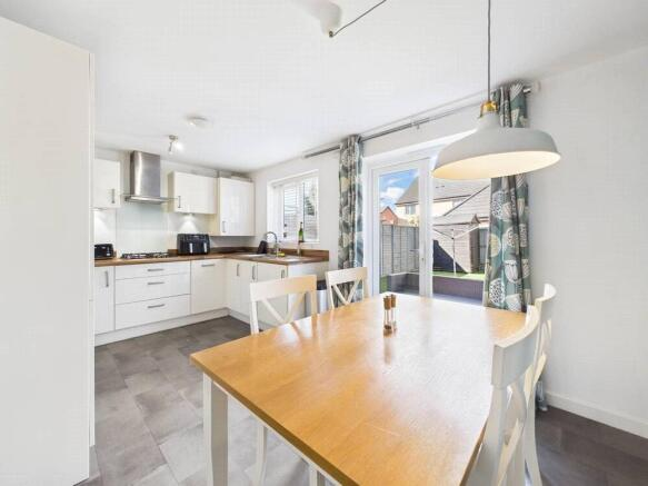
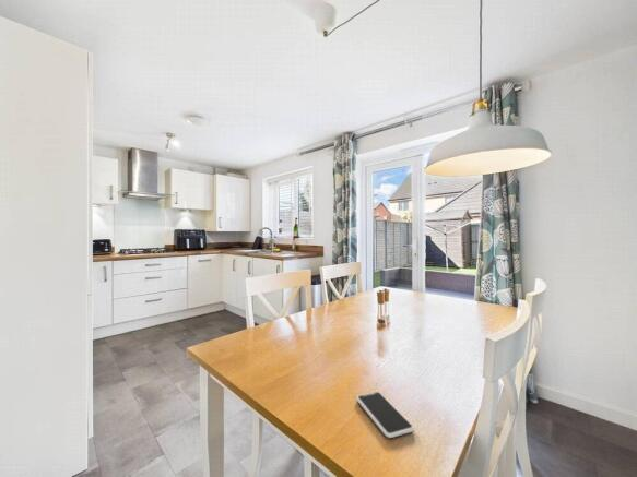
+ smartphone [355,391,415,439]
